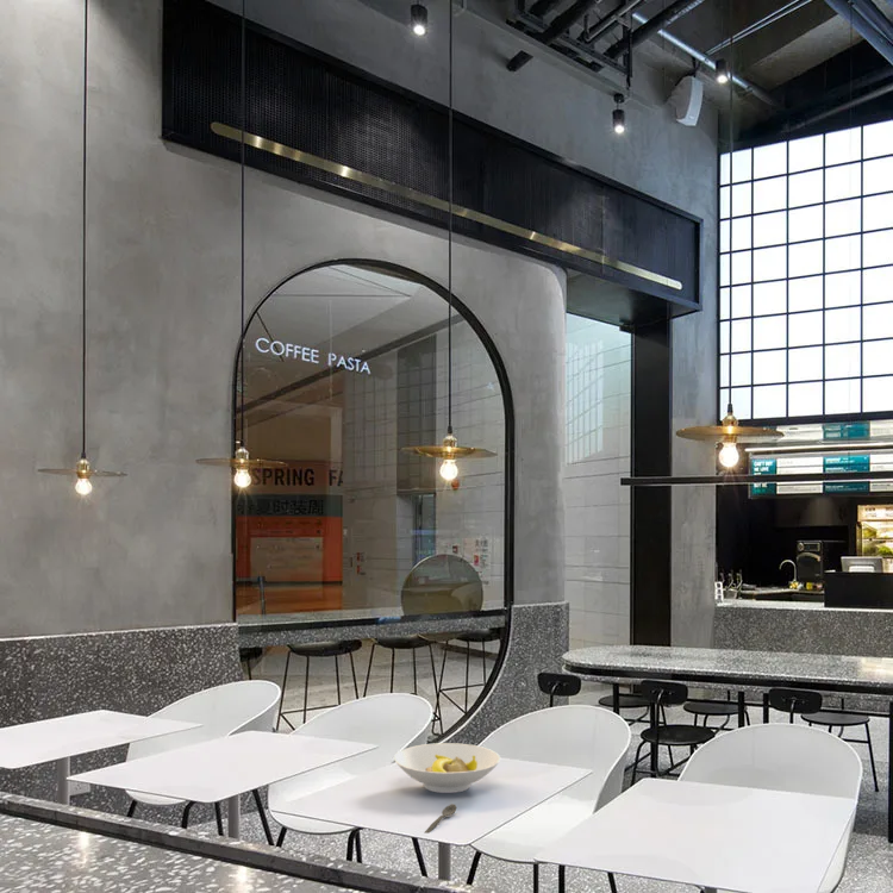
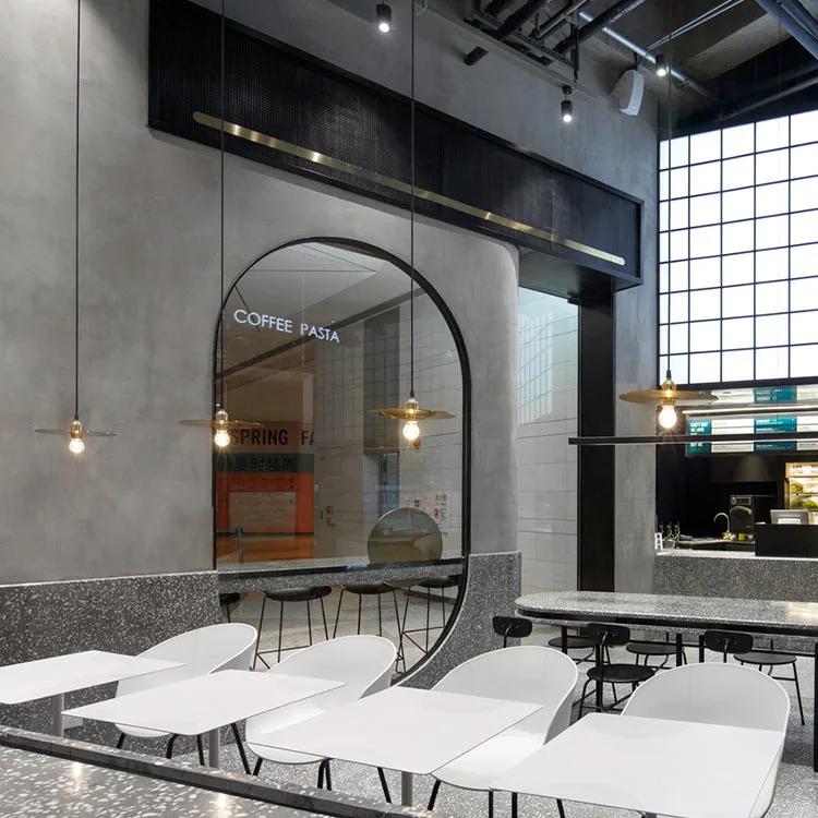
- bowl [393,742,501,794]
- spoon [423,803,457,835]
